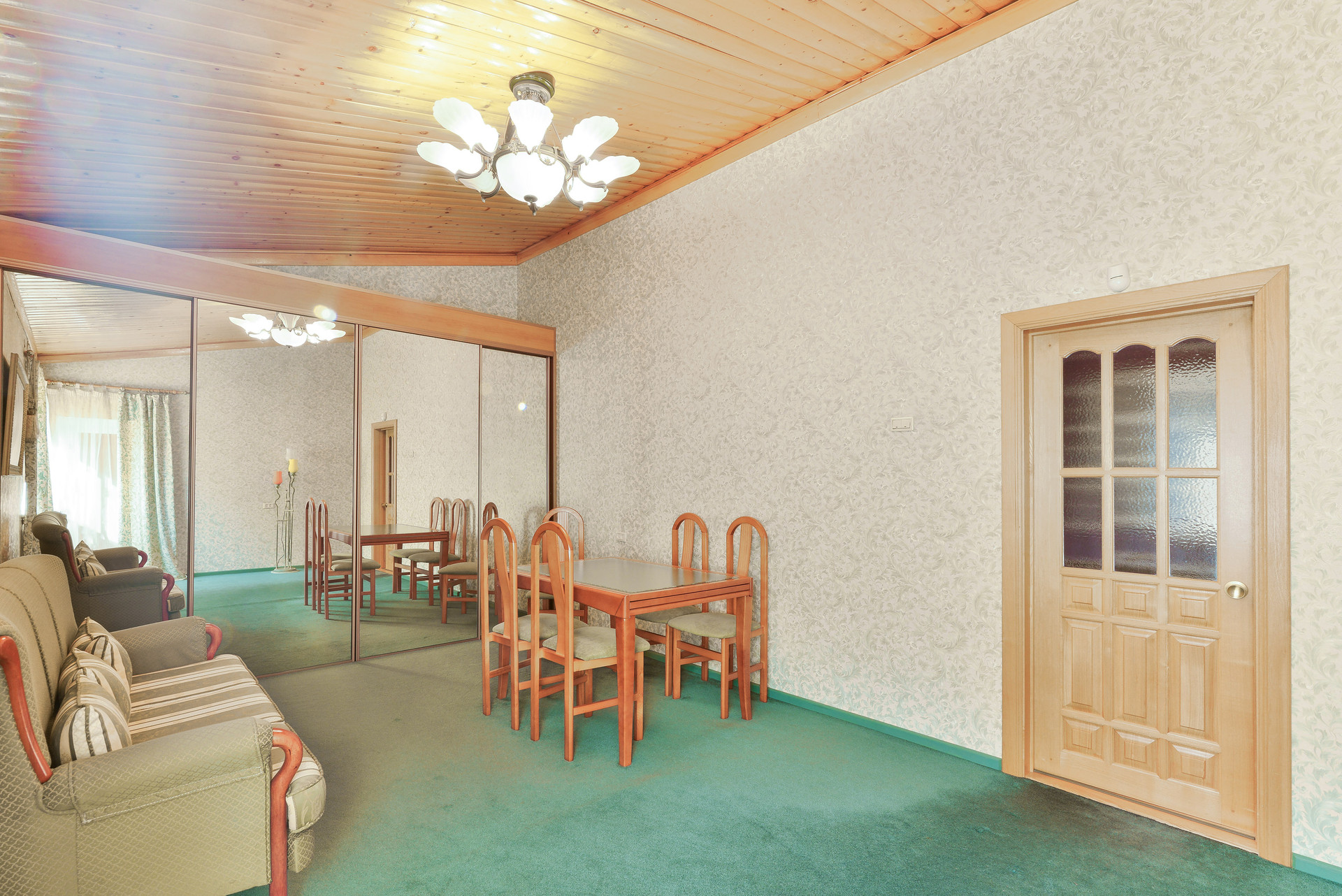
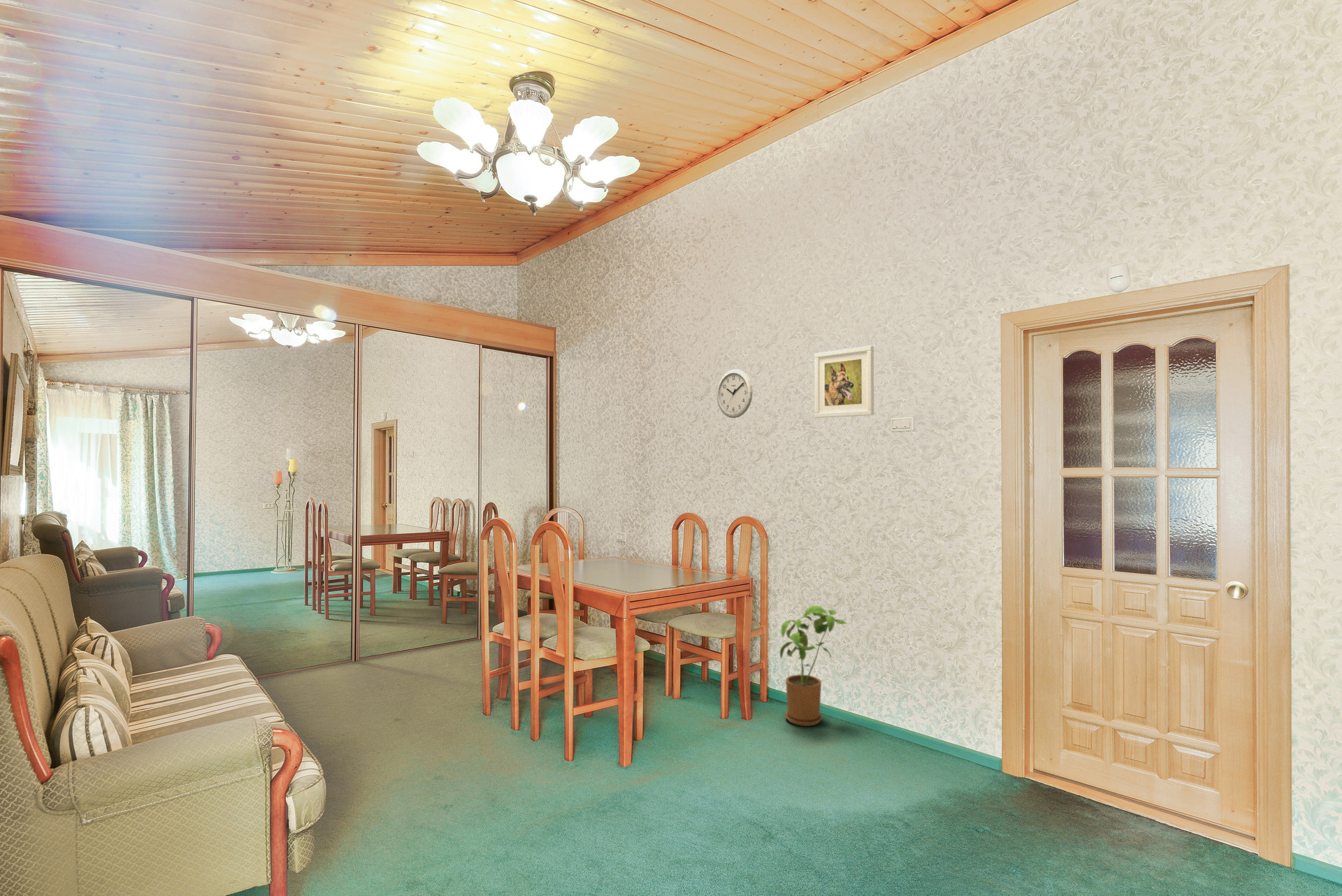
+ wall clock [716,368,753,419]
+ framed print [814,345,874,419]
+ house plant [779,605,849,727]
